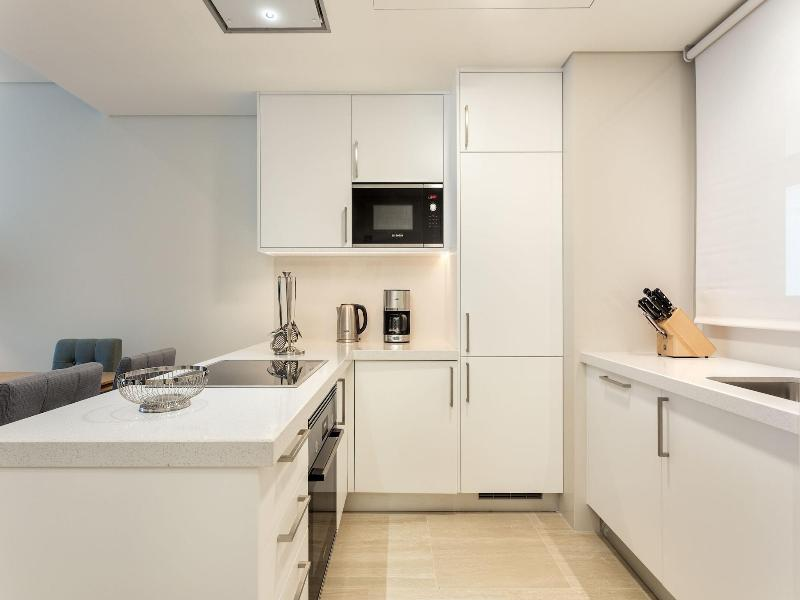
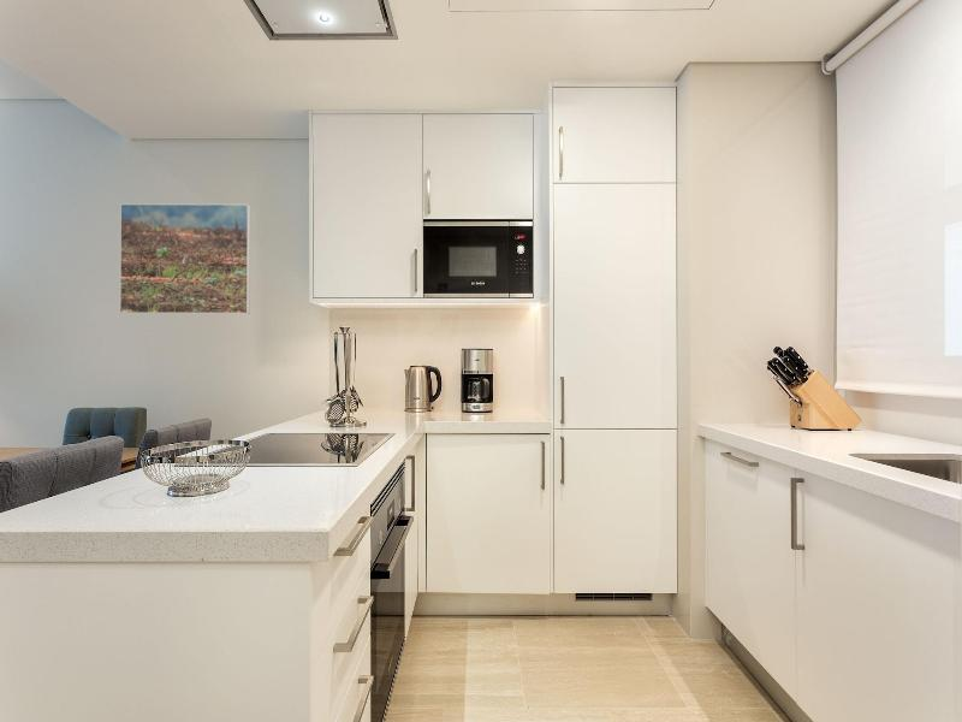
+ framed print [119,203,251,315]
